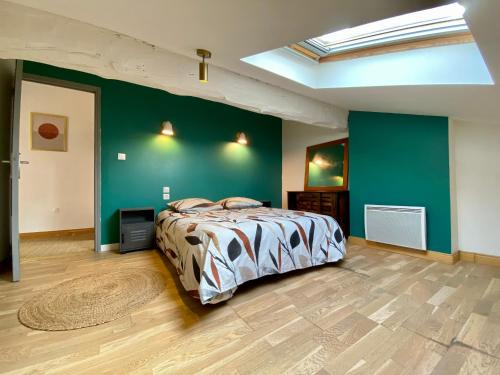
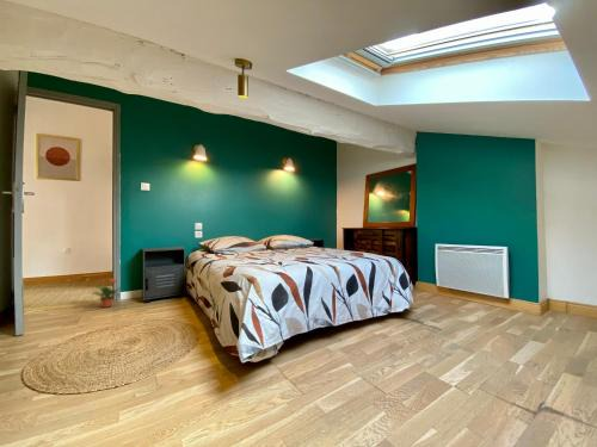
+ potted plant [91,278,123,309]
